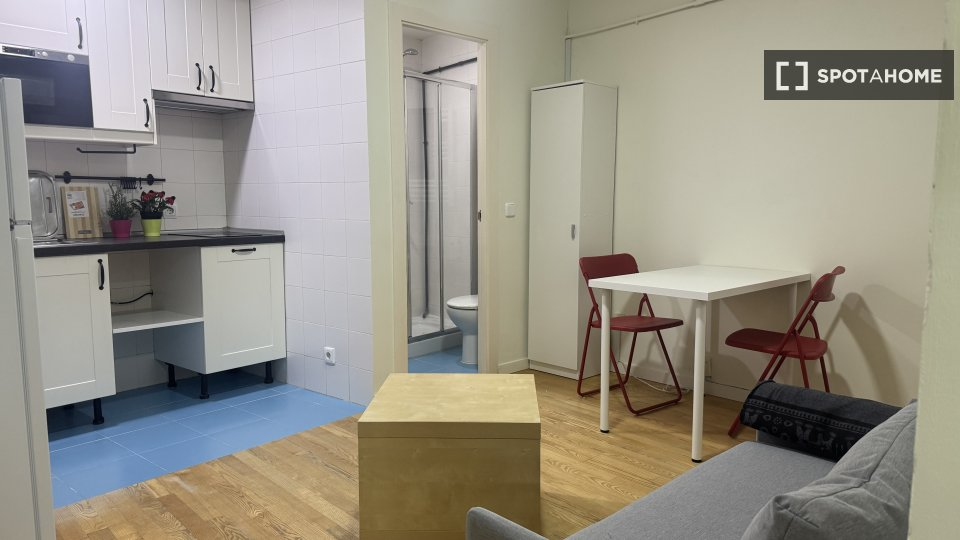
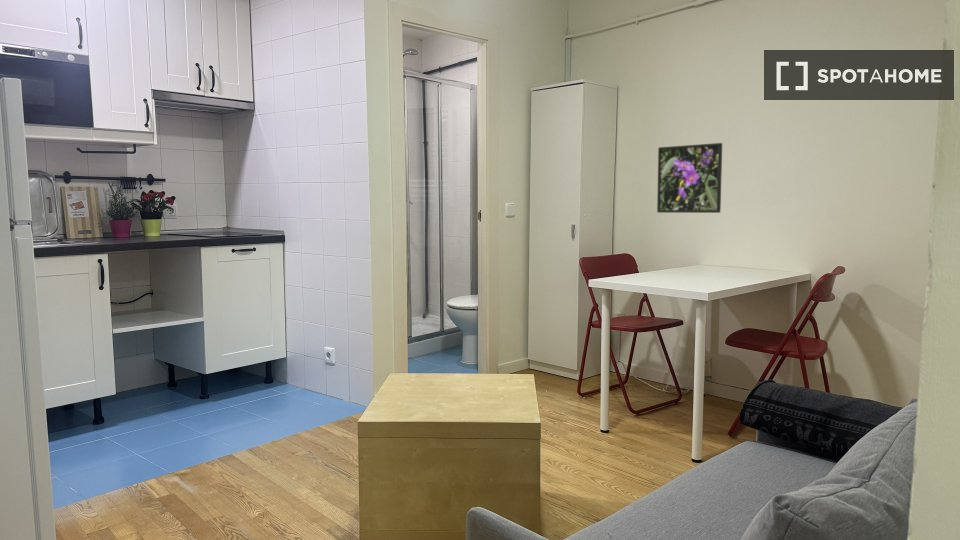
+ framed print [656,142,723,214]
